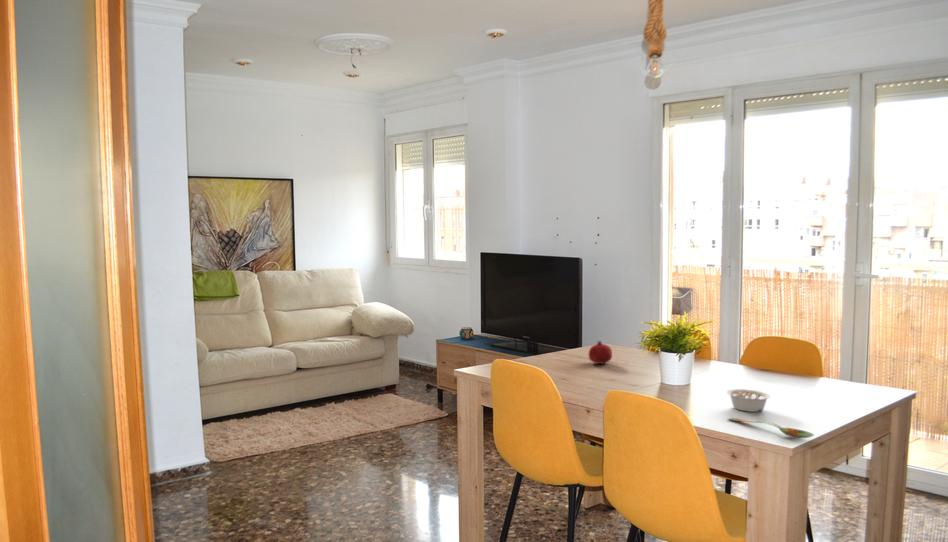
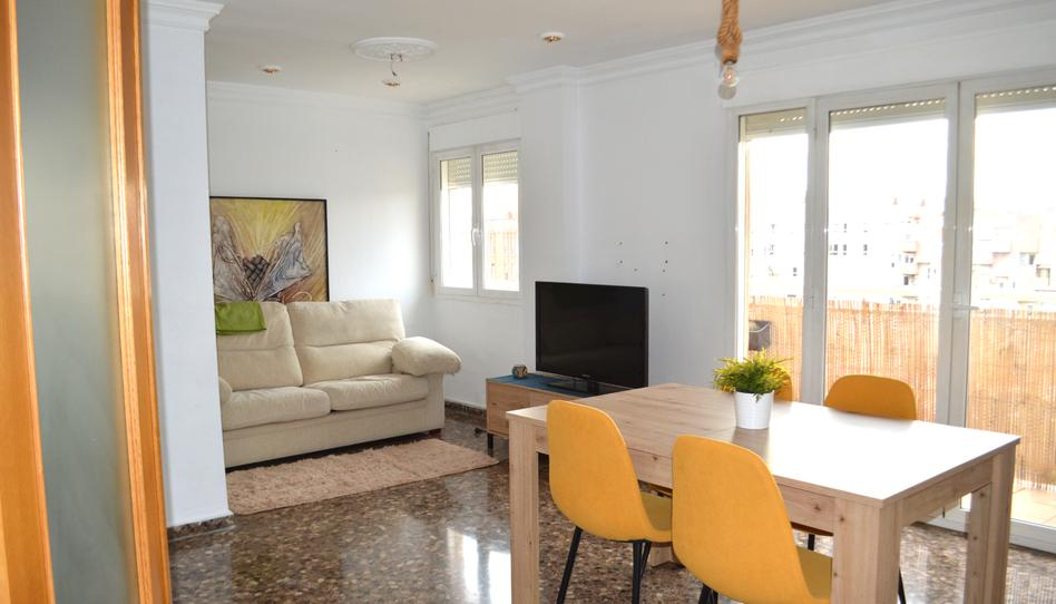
- legume [726,388,771,413]
- spoon [726,417,815,439]
- fruit [588,340,613,365]
